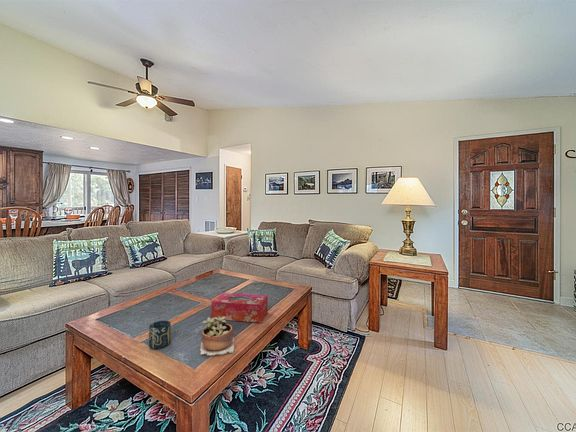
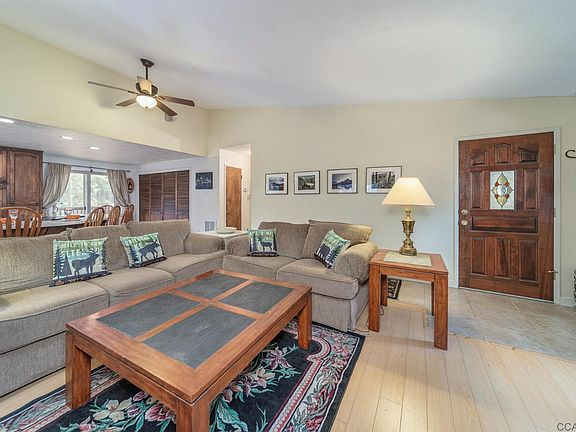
- succulent plant [199,316,235,356]
- cup [148,320,172,350]
- tissue box [210,292,269,324]
